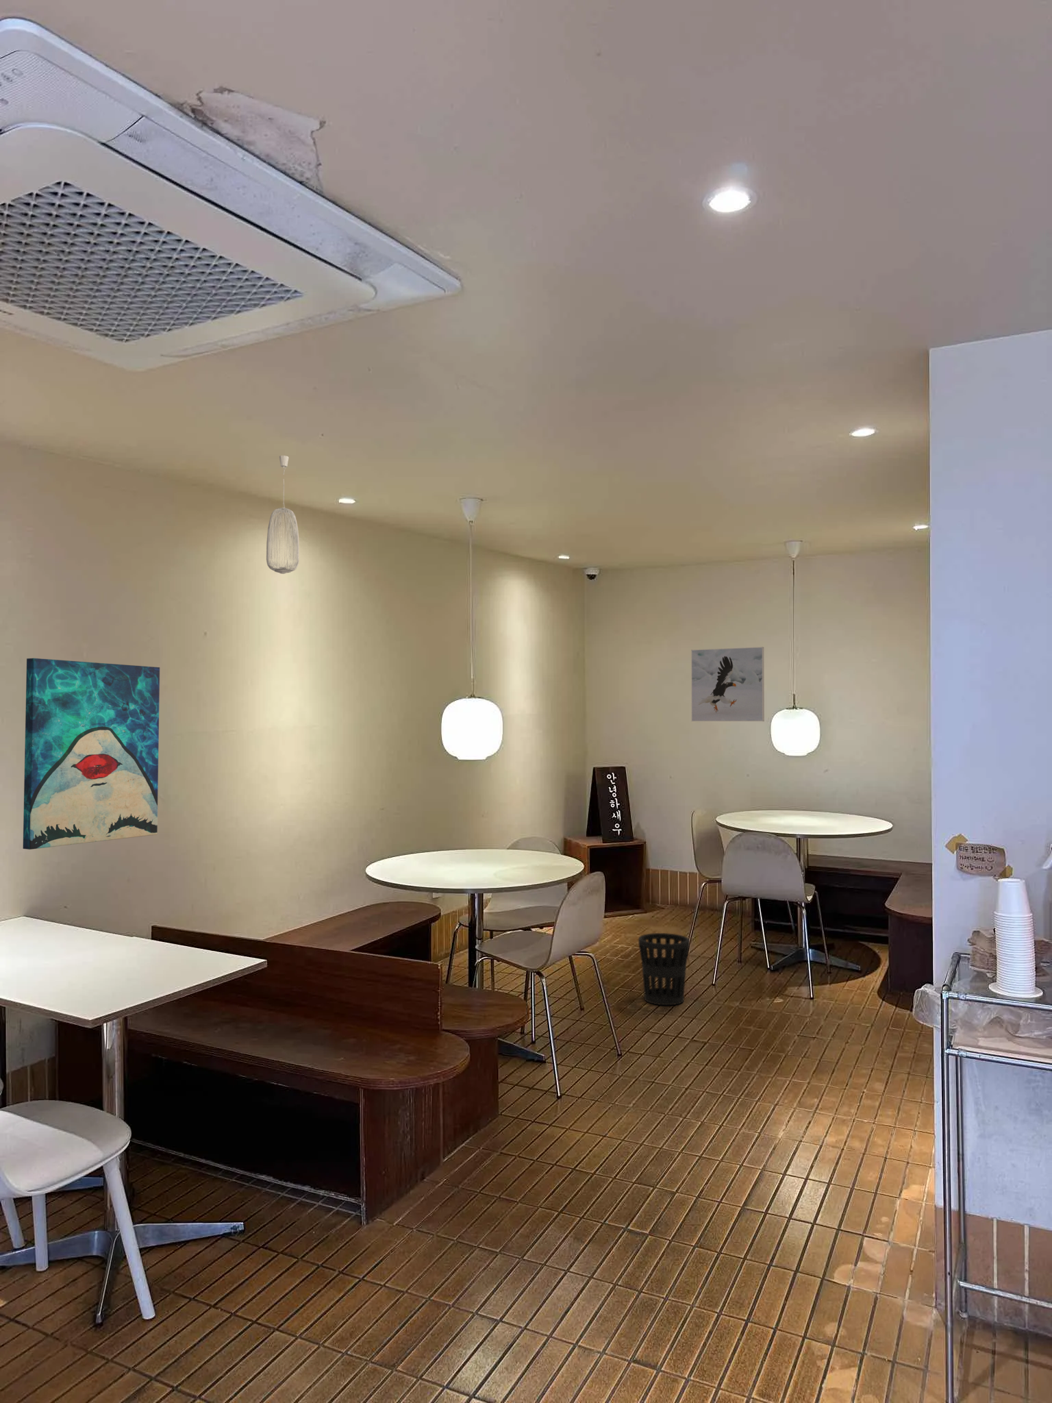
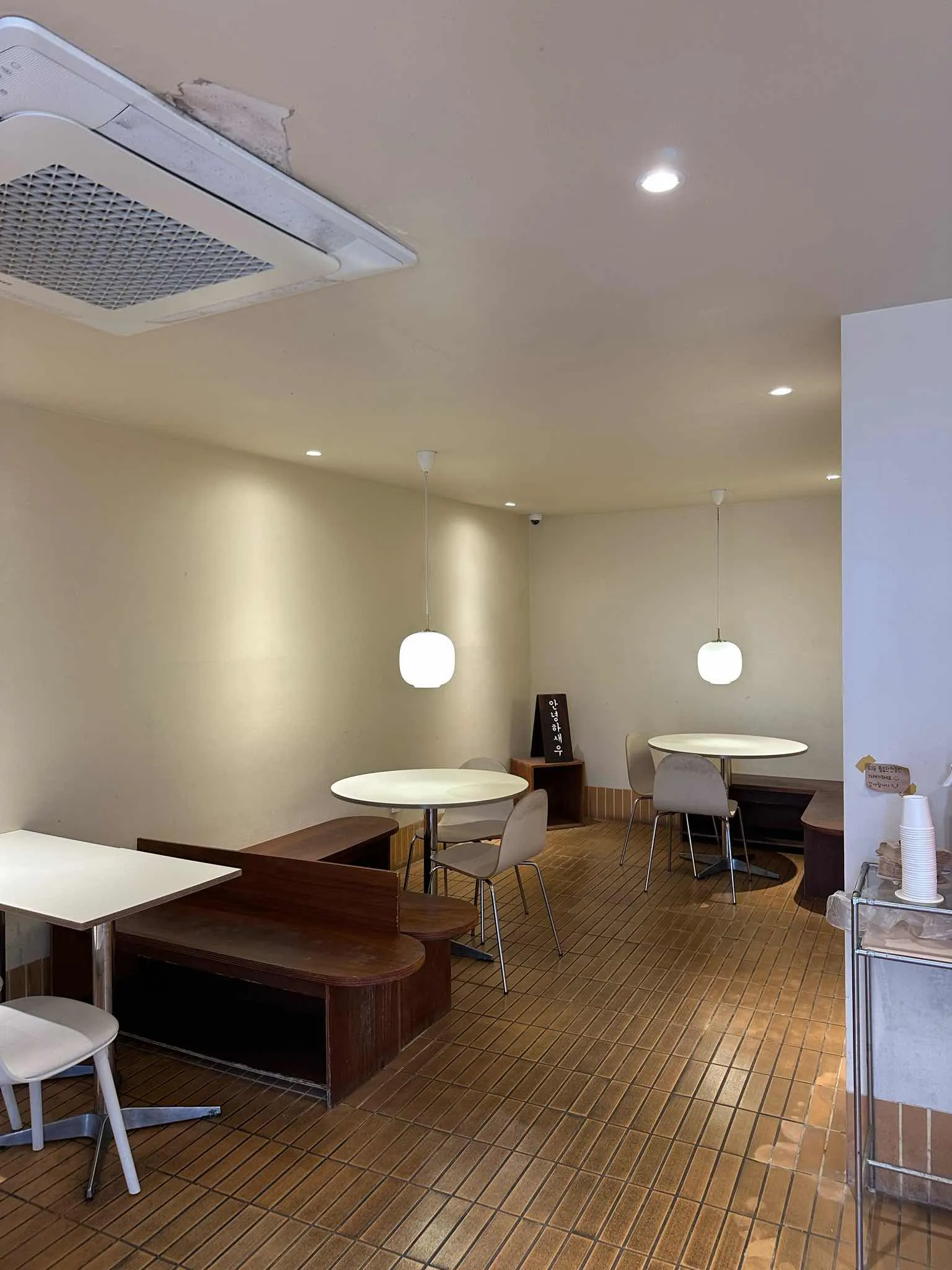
- pendant light [265,455,299,574]
- wastebasket [638,932,691,1005]
- wall art [22,657,160,851]
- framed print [691,646,765,722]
